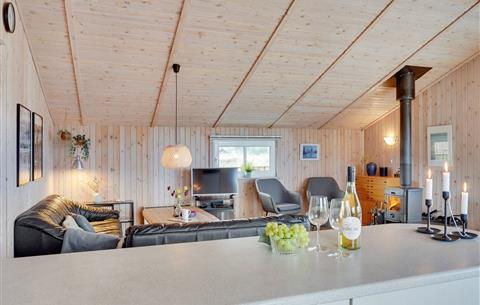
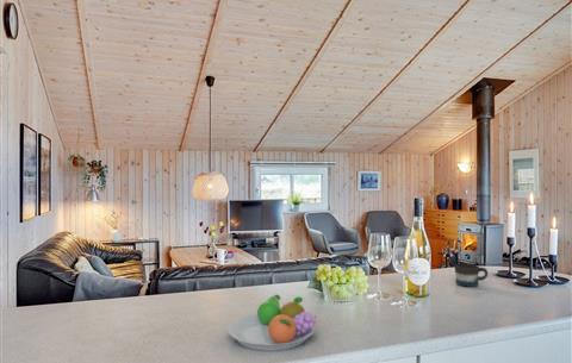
+ fruit bowl [226,294,317,352]
+ mug [454,263,489,288]
